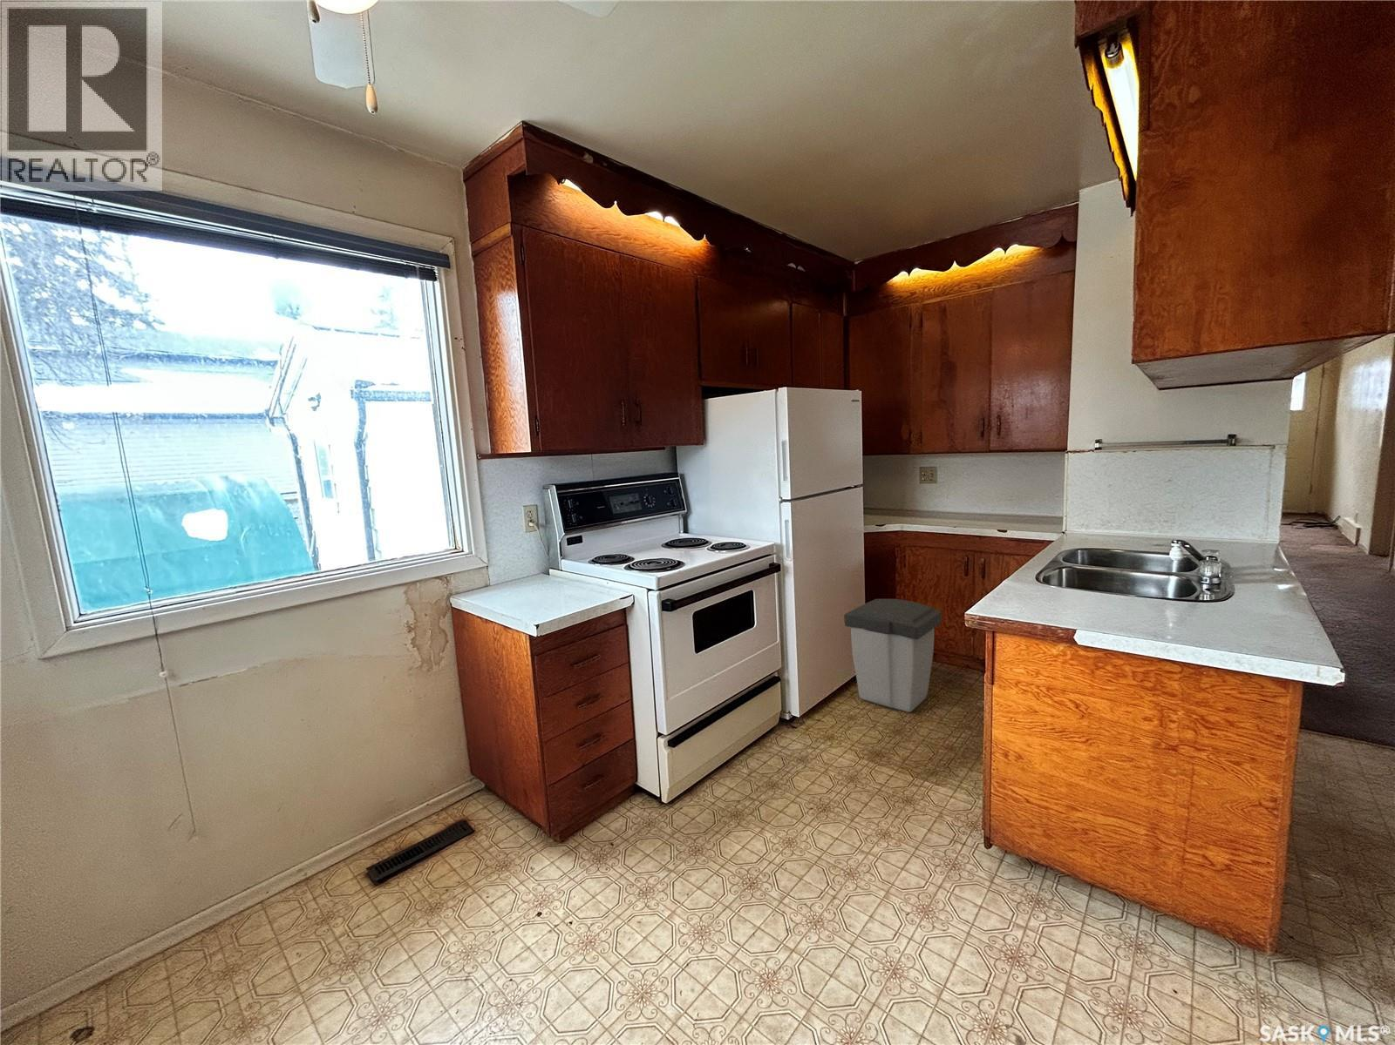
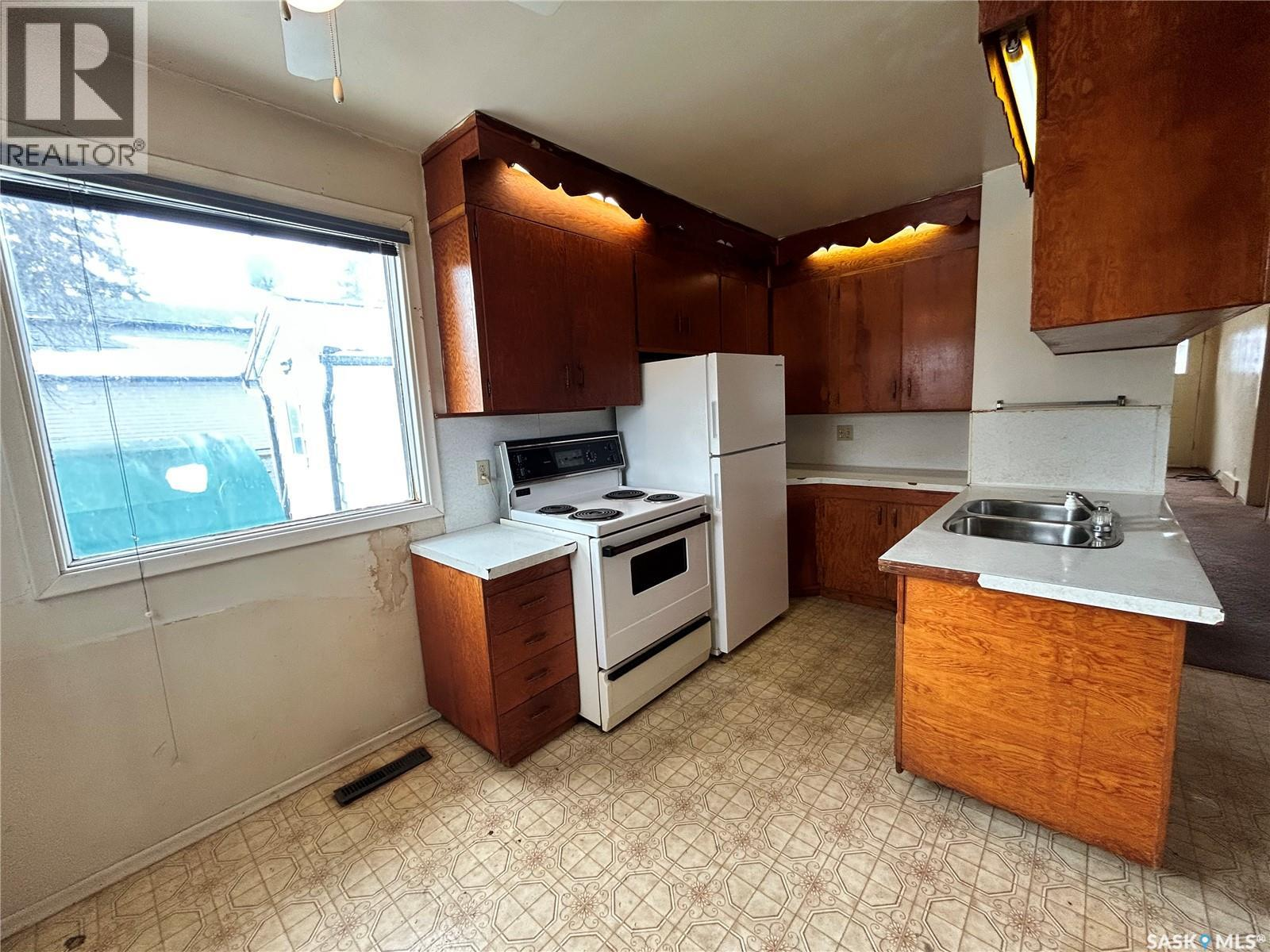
- trash can [844,598,942,713]
